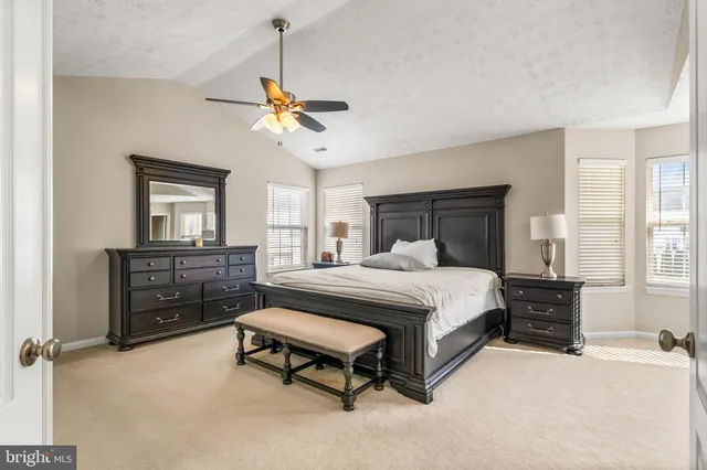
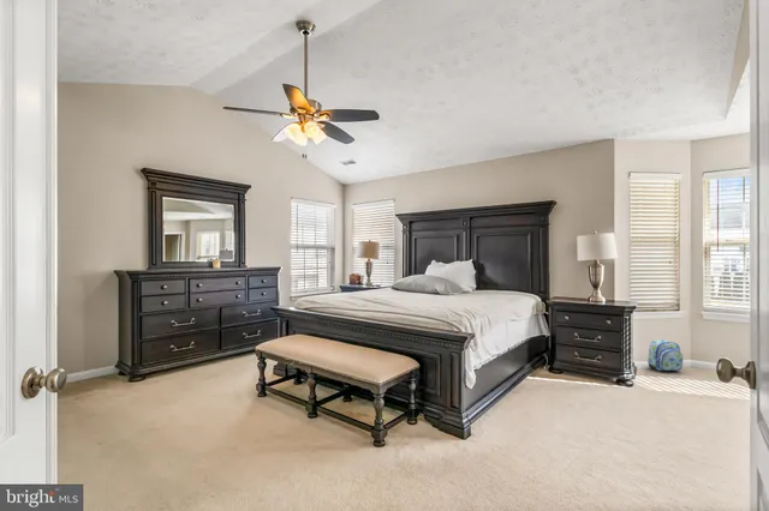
+ backpack [646,338,684,372]
